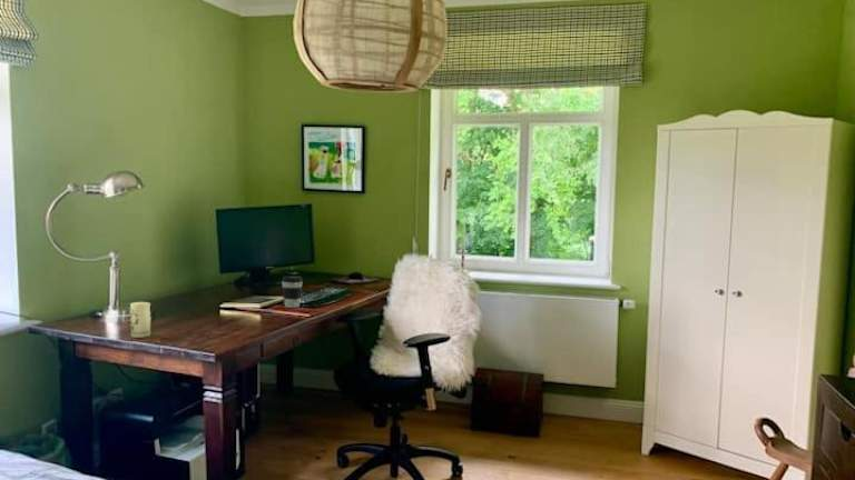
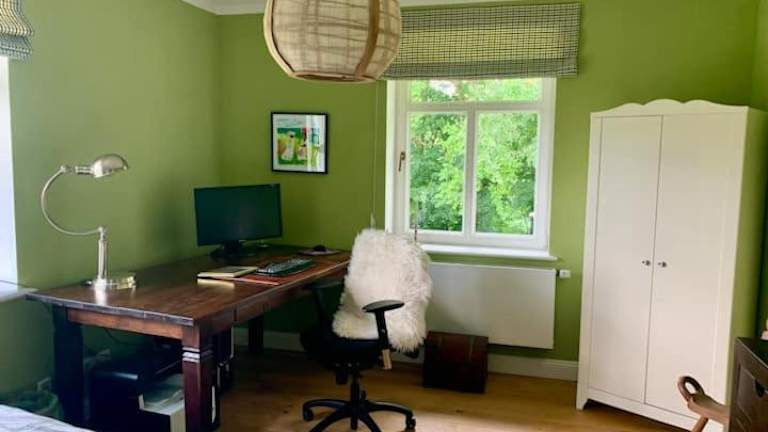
- candle [129,301,151,339]
- coffee cup [281,274,304,309]
